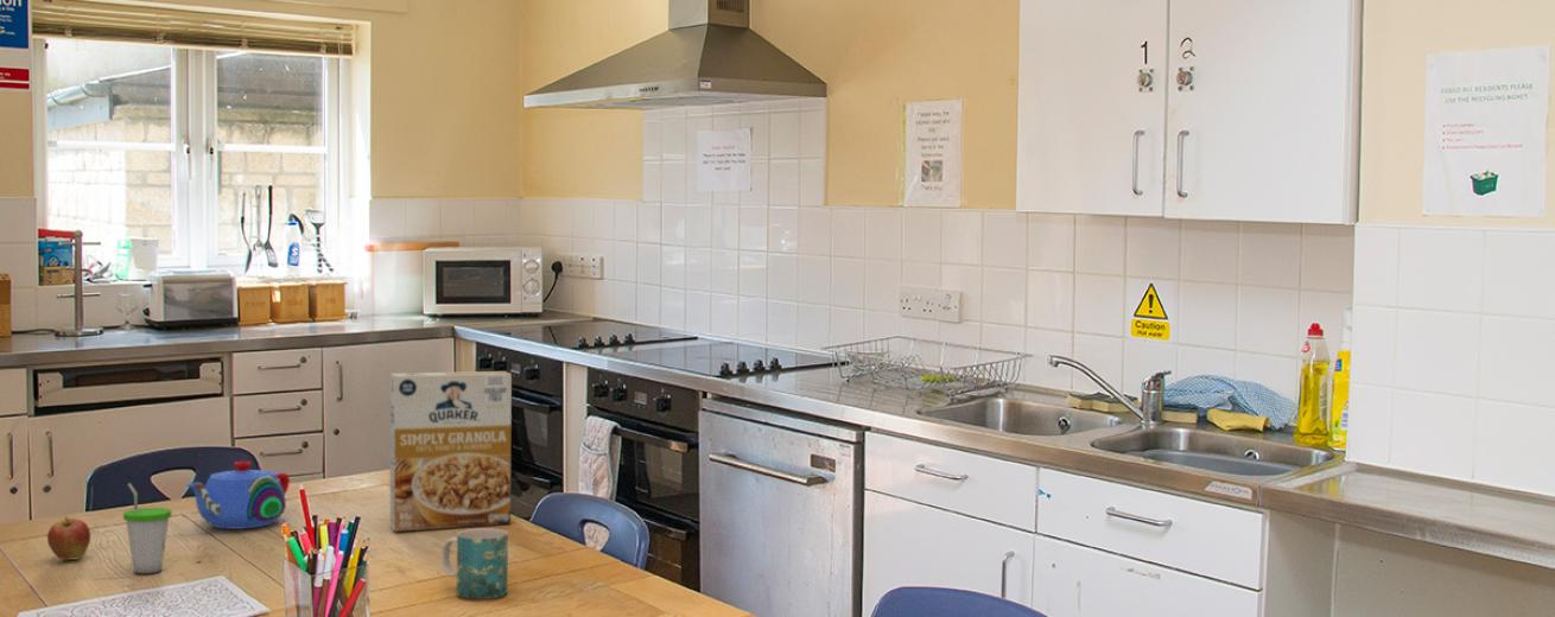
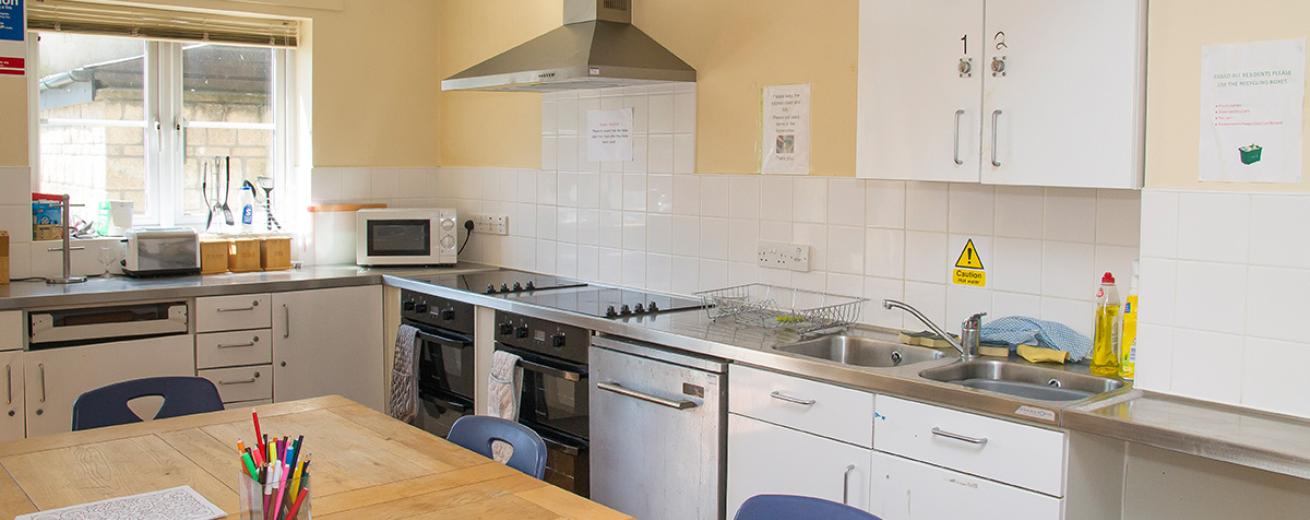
- cup [122,482,172,574]
- mug [440,527,509,600]
- cereal box [389,370,513,533]
- teapot [185,460,291,530]
- fruit [46,516,91,561]
